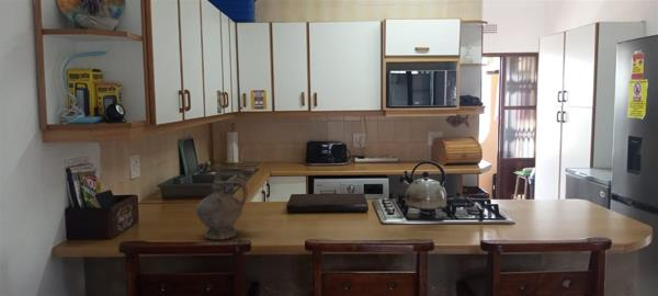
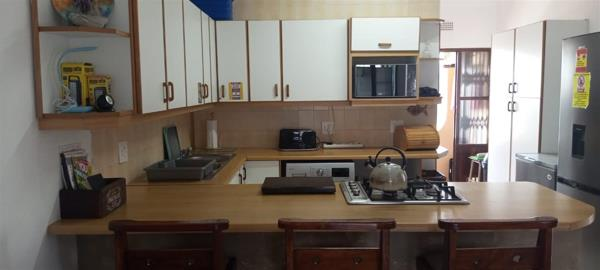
- ceremonial vessel [195,162,249,241]
